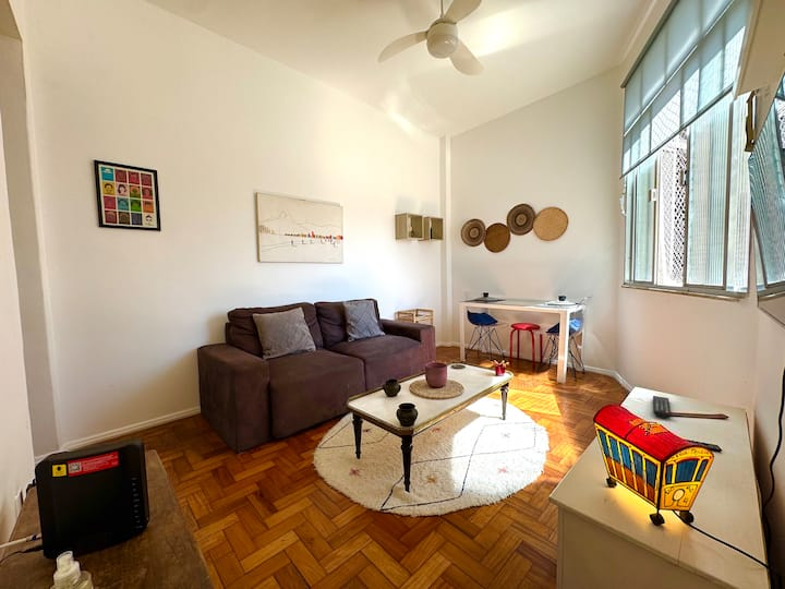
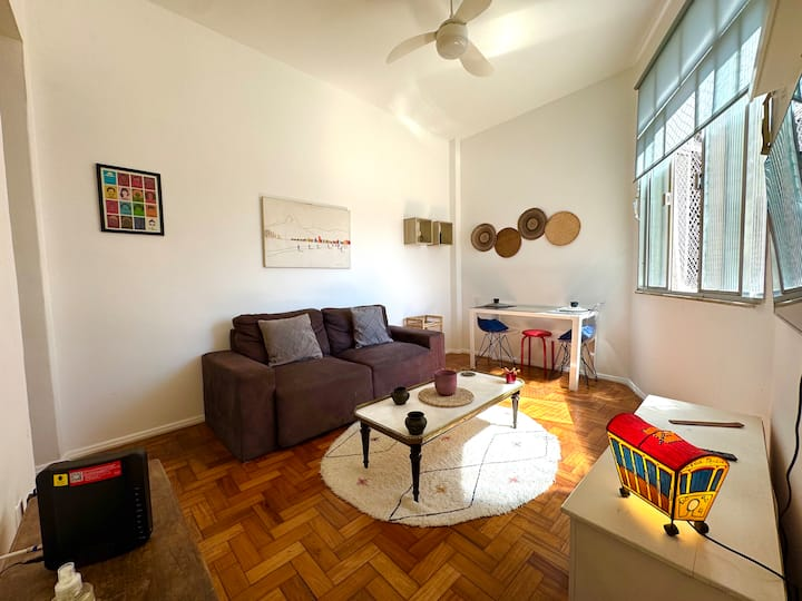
- remote control [652,395,672,419]
